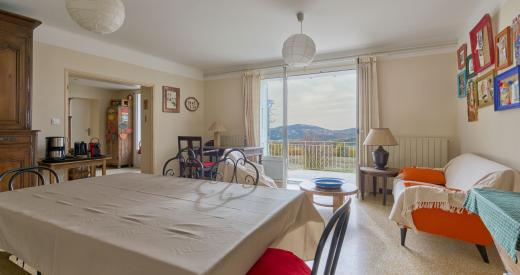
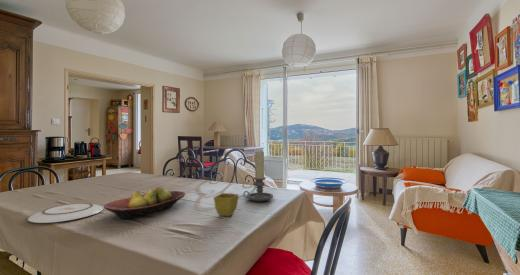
+ flower pot [213,192,239,217]
+ candle holder [242,149,274,203]
+ plate [27,202,105,224]
+ fruit bowl [103,186,186,220]
